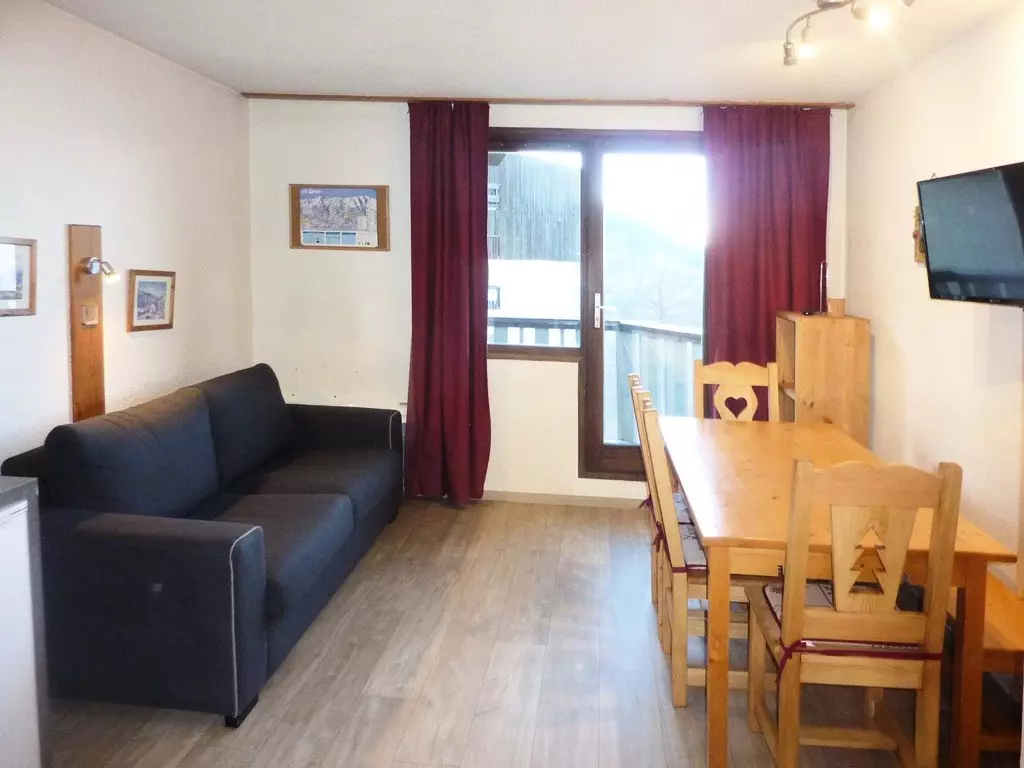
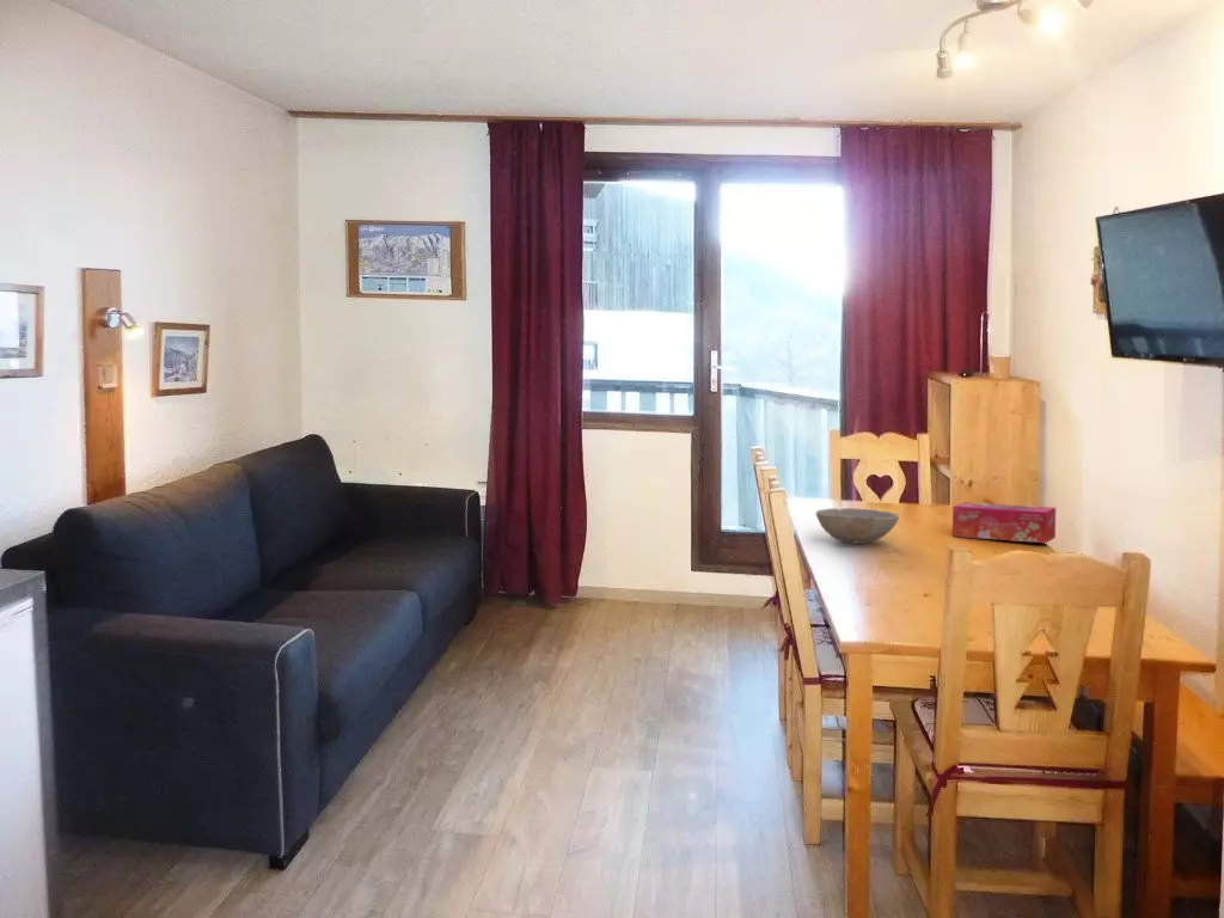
+ tissue box [951,501,1057,544]
+ bowl [815,507,900,545]
